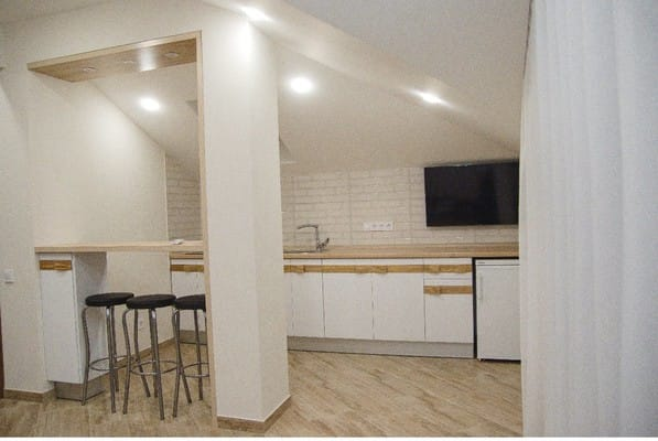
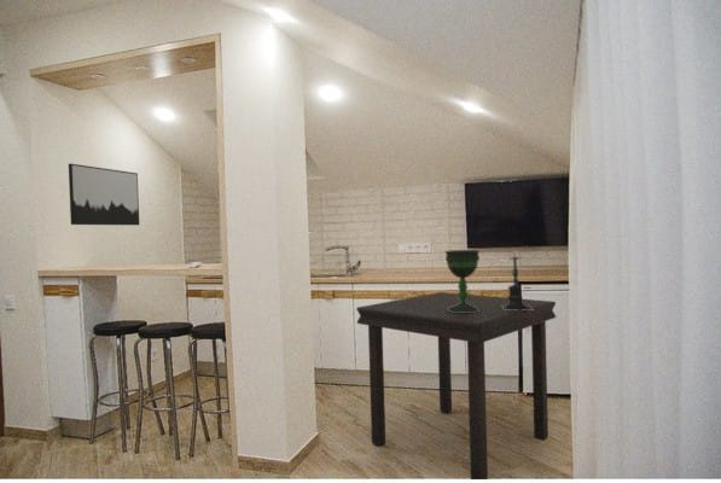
+ wall art [68,163,140,226]
+ chalice [443,249,482,313]
+ candle holder [501,254,534,310]
+ dining table [355,291,557,481]
